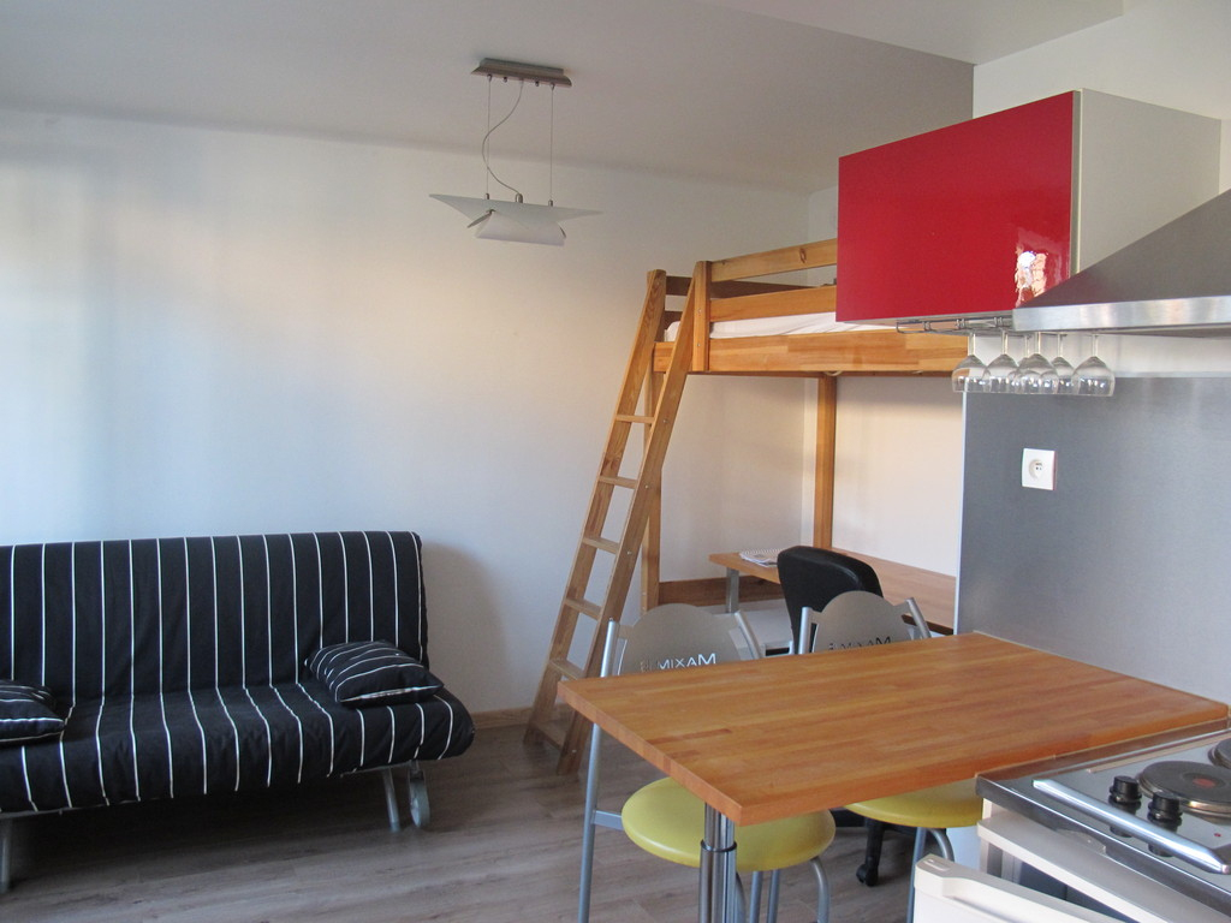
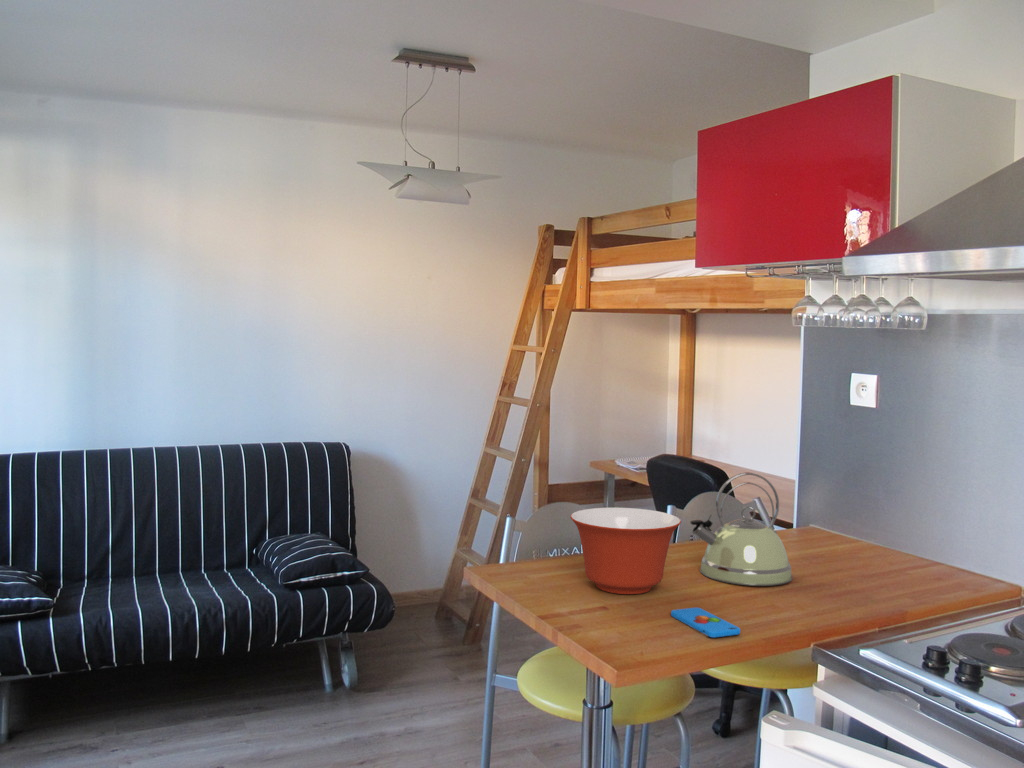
+ smartphone [670,607,741,639]
+ kettle [689,471,794,587]
+ mixing bowl [569,507,682,595]
